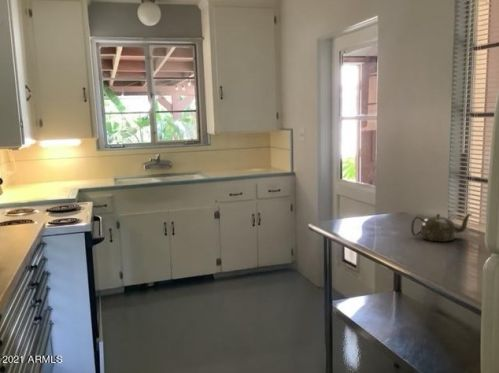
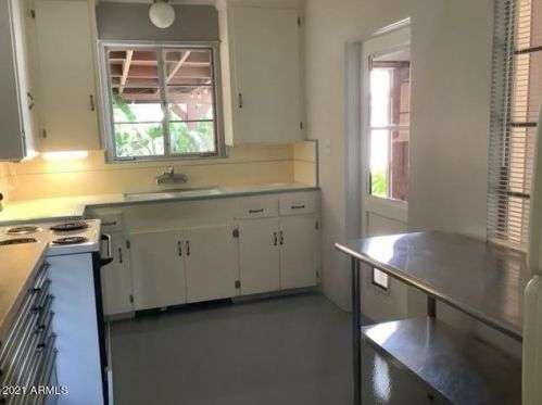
- teapot [410,212,473,242]
